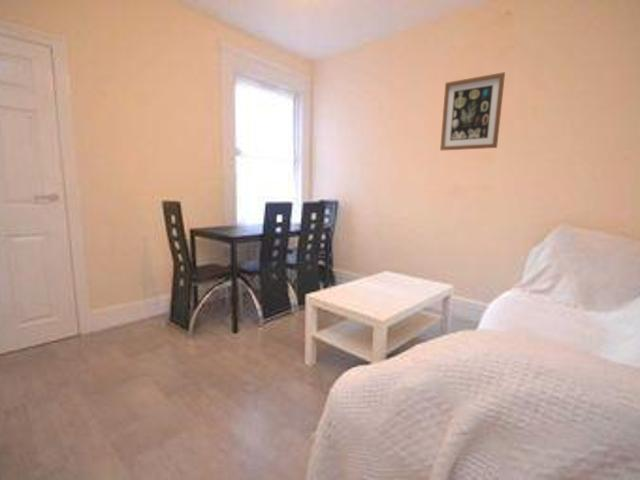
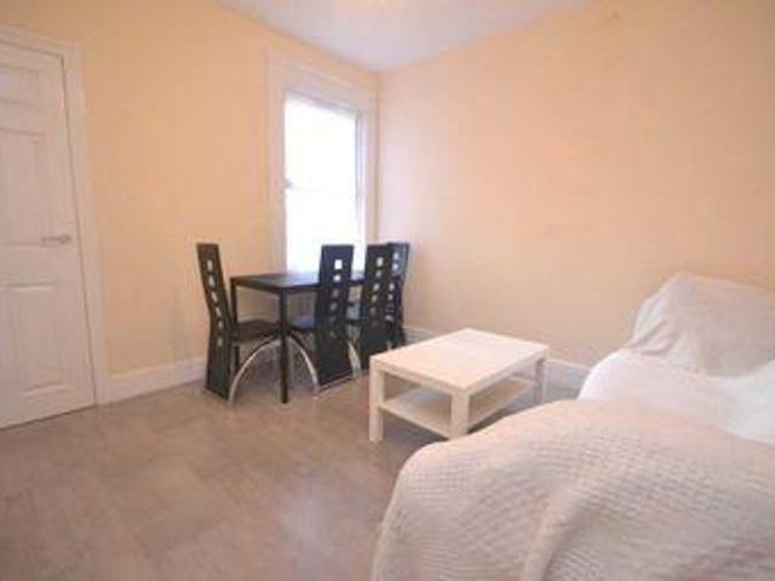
- wall art [439,71,506,151]
